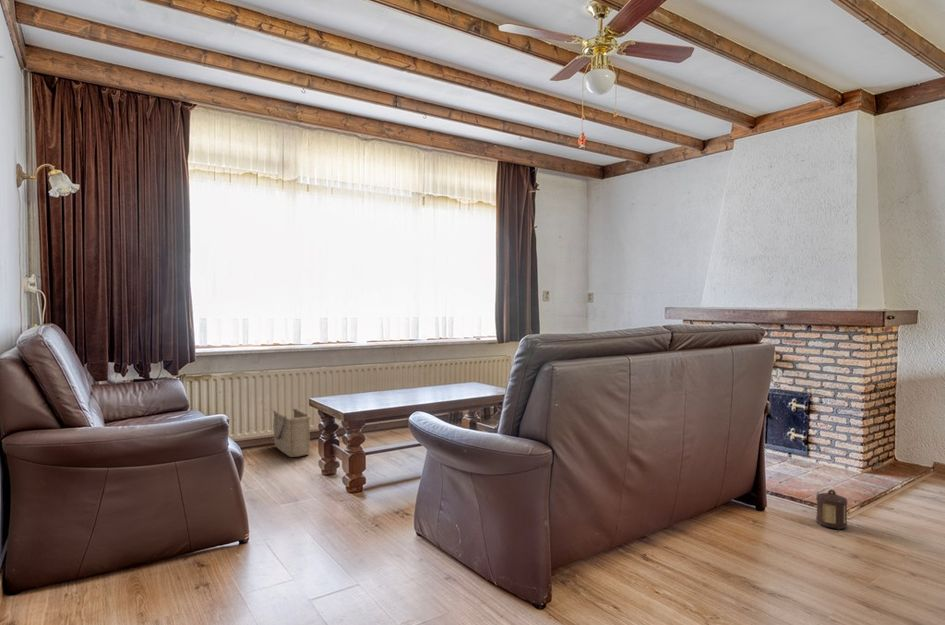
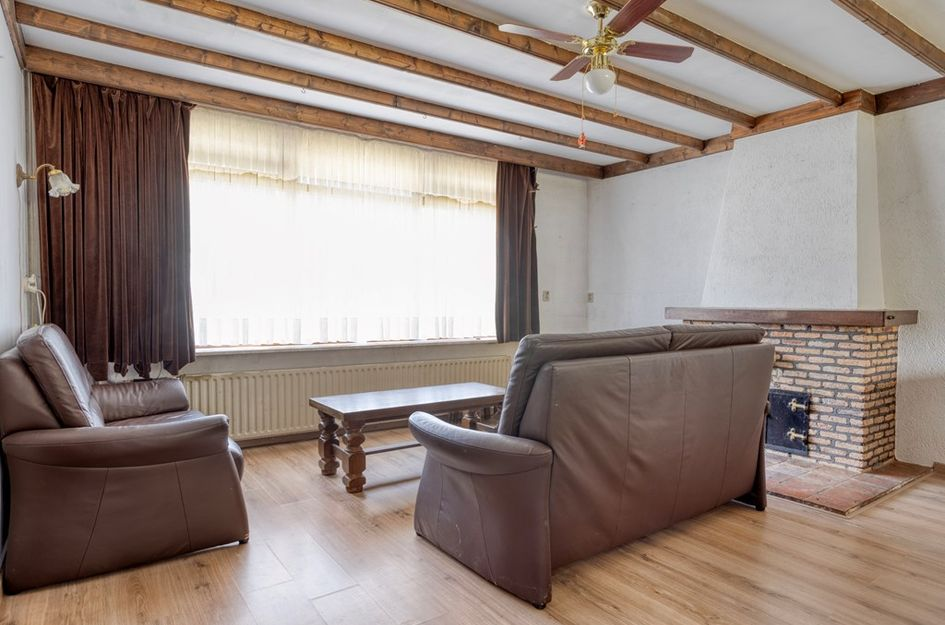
- basket [272,407,312,458]
- lantern [815,489,848,531]
